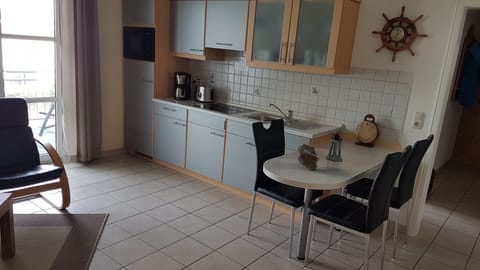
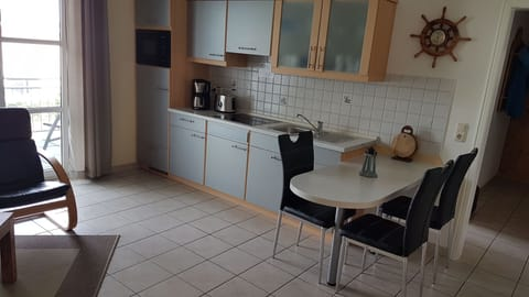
- coral [296,143,321,171]
